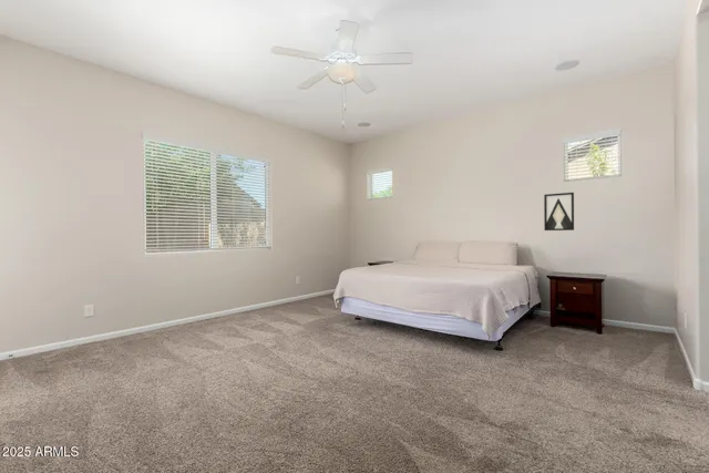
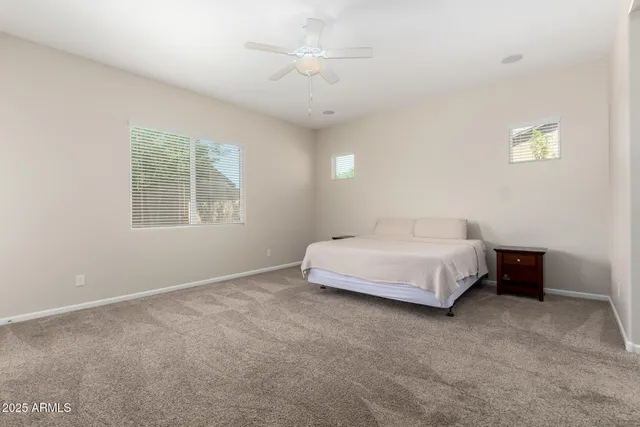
- wall art [543,192,575,232]
